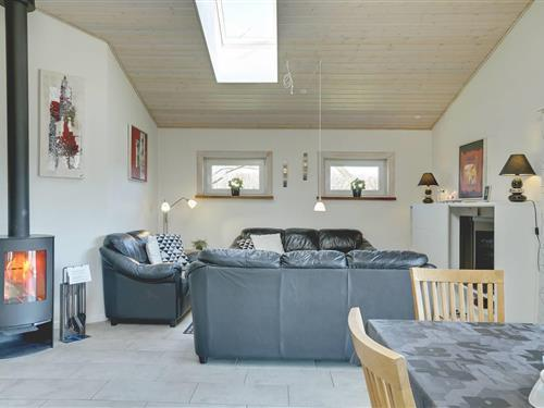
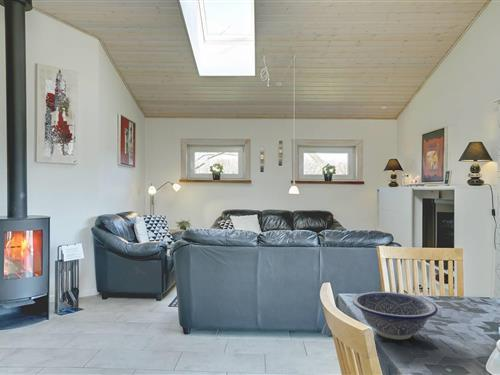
+ decorative bowl [352,291,439,341]
